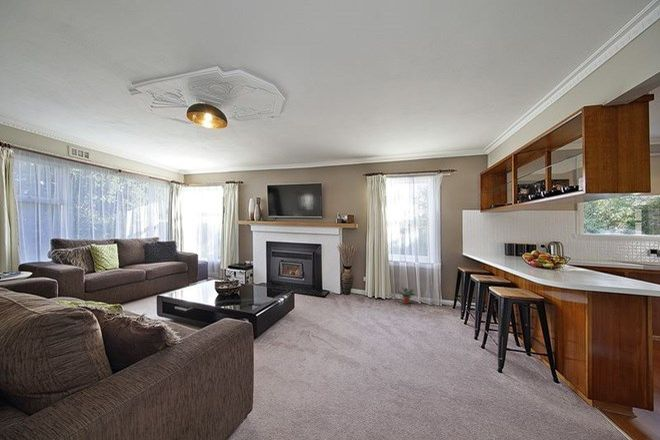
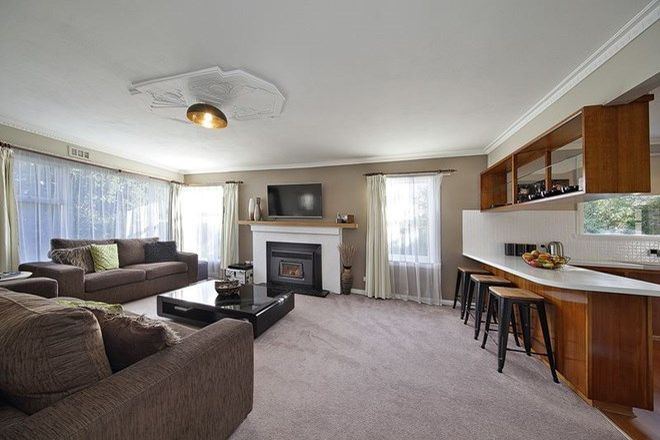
- potted plant [396,286,417,305]
